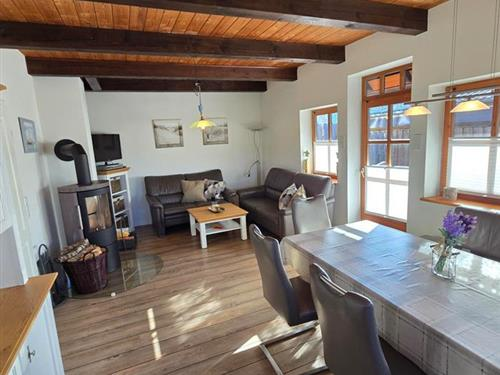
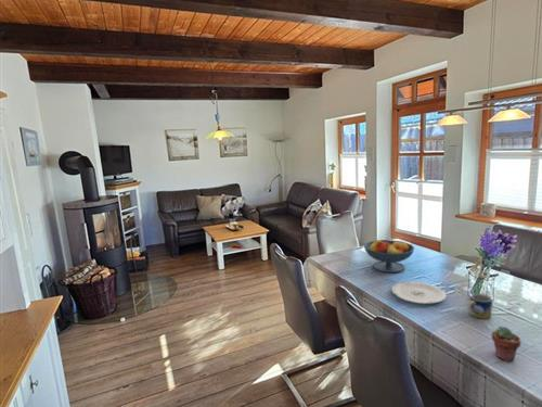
+ mug [466,293,493,320]
+ plate [390,281,447,305]
+ fruit bowl [363,239,415,274]
+ potted succulent [491,326,521,363]
